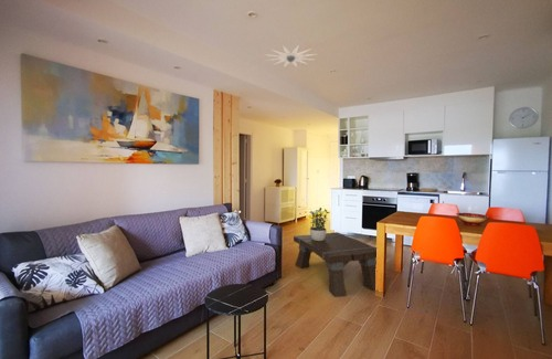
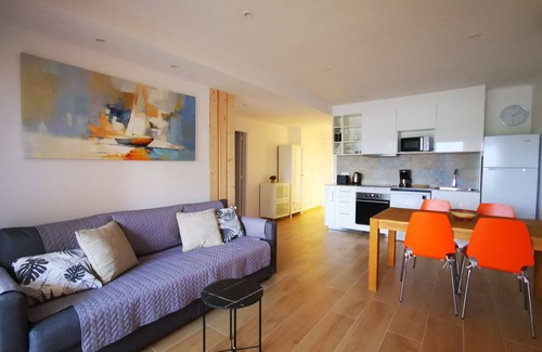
- ceiling light [262,44,317,68]
- coffee table [293,231,378,298]
- potted plant [308,207,330,241]
